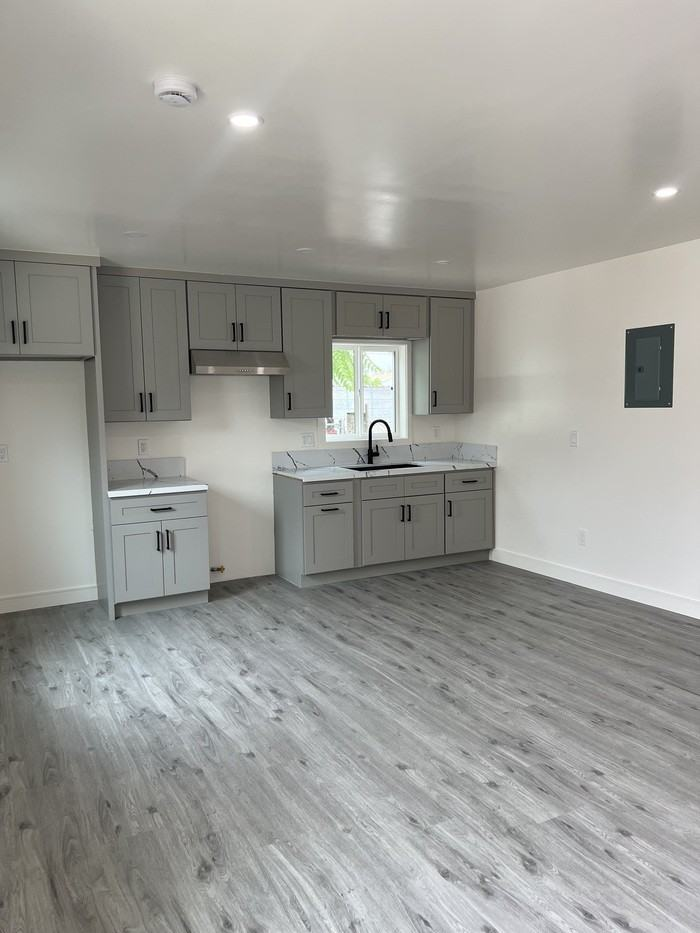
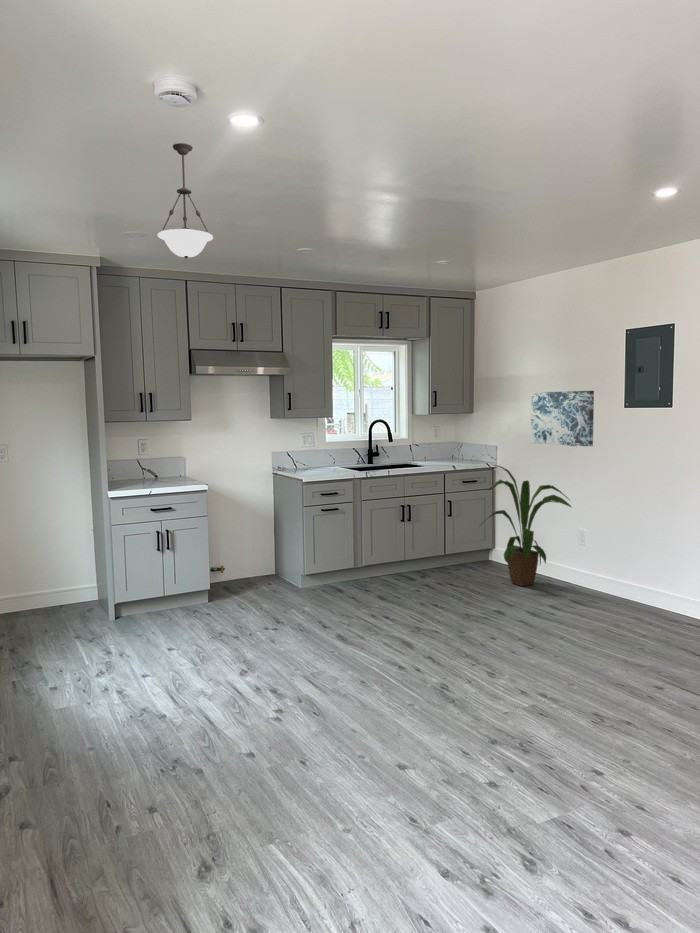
+ house plant [478,464,573,587]
+ wall art [530,390,595,448]
+ pendant light [157,142,214,259]
